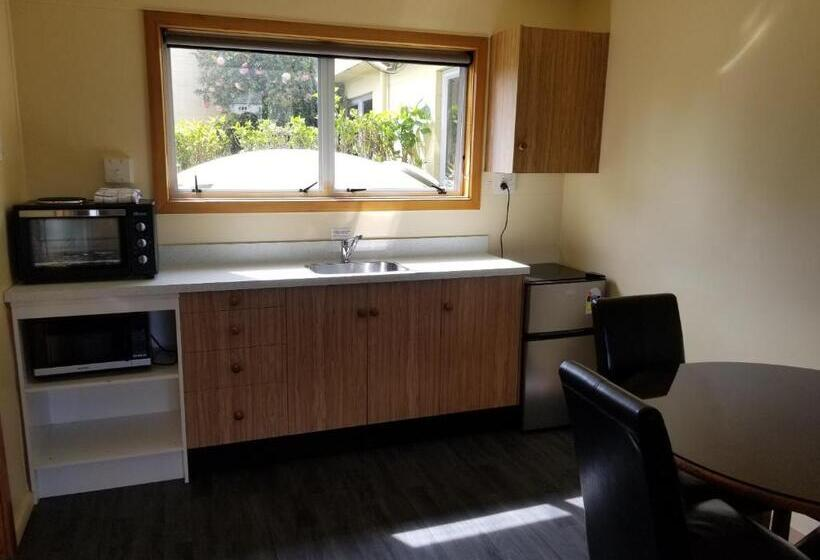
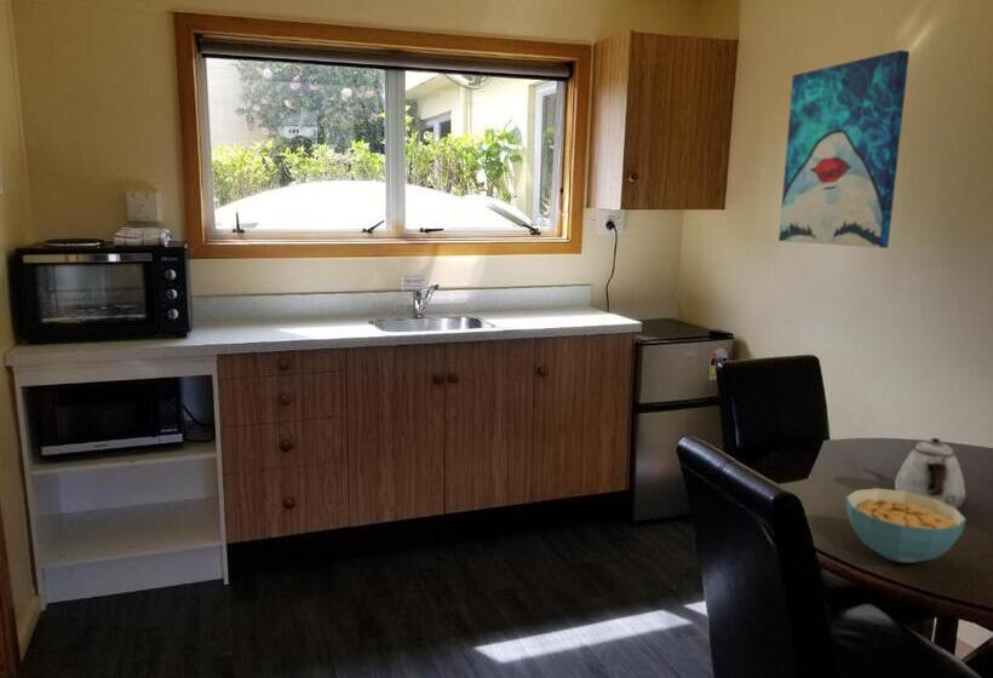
+ teapot [894,437,966,510]
+ wall art [777,50,911,249]
+ cereal bowl [844,487,968,564]
